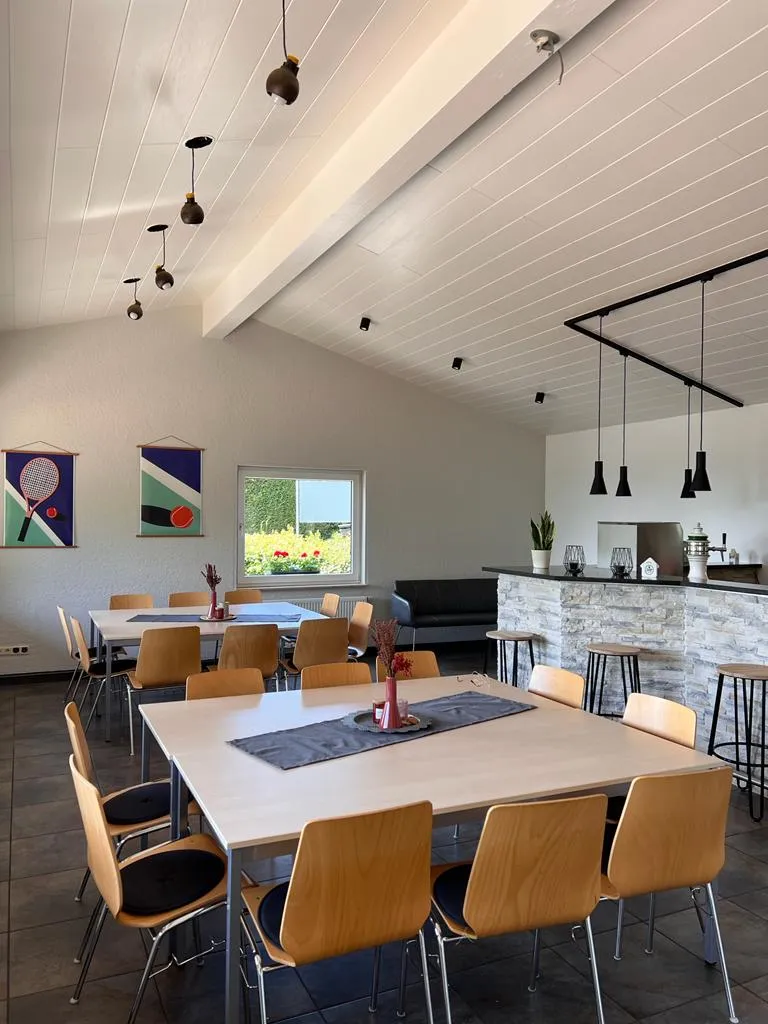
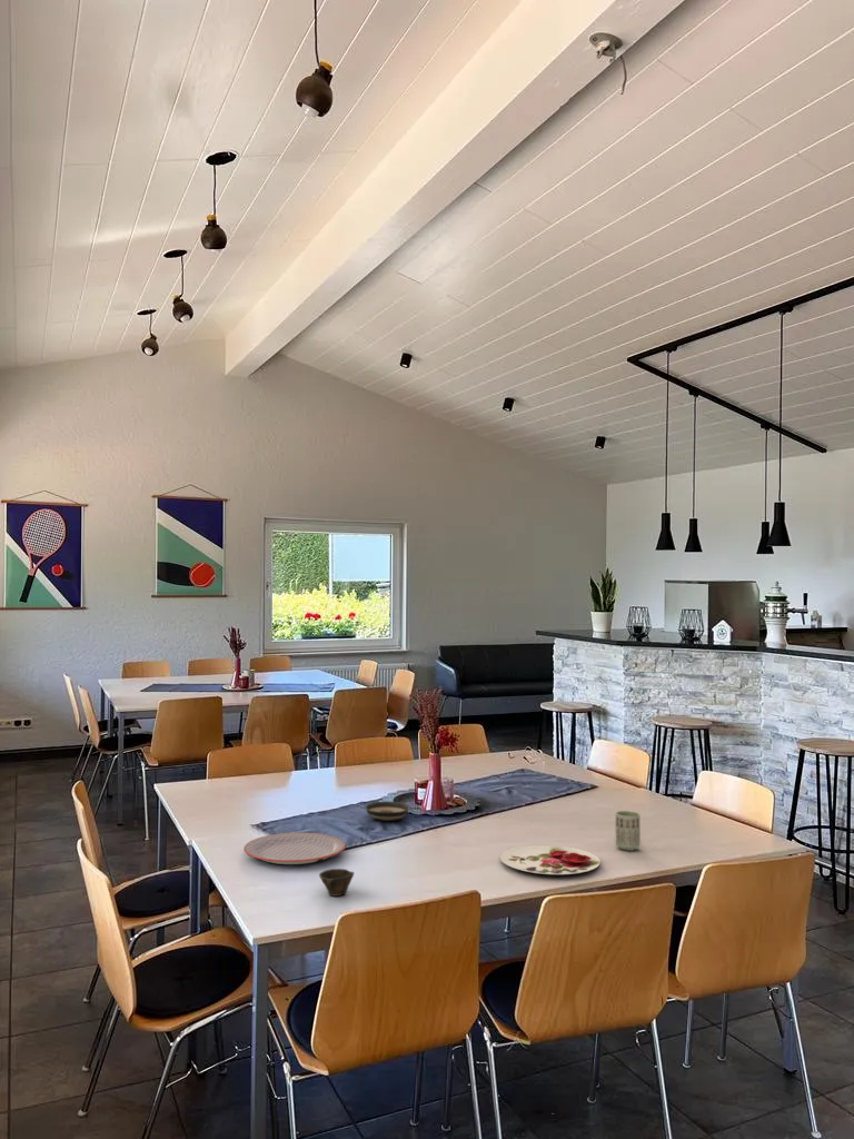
+ plate [499,844,602,875]
+ plate [242,831,347,865]
+ cup [614,810,642,852]
+ saucer [364,800,411,822]
+ cup [318,868,355,898]
